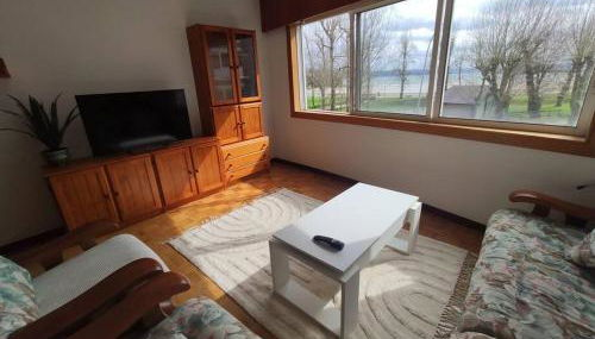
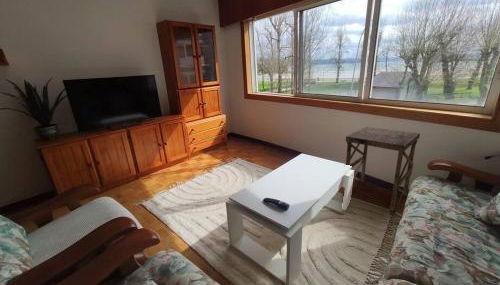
+ side table [341,126,421,216]
